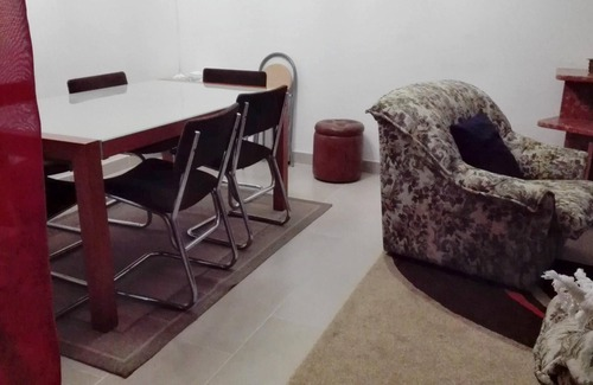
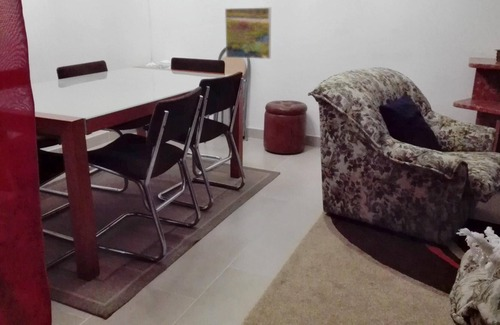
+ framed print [224,6,272,60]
